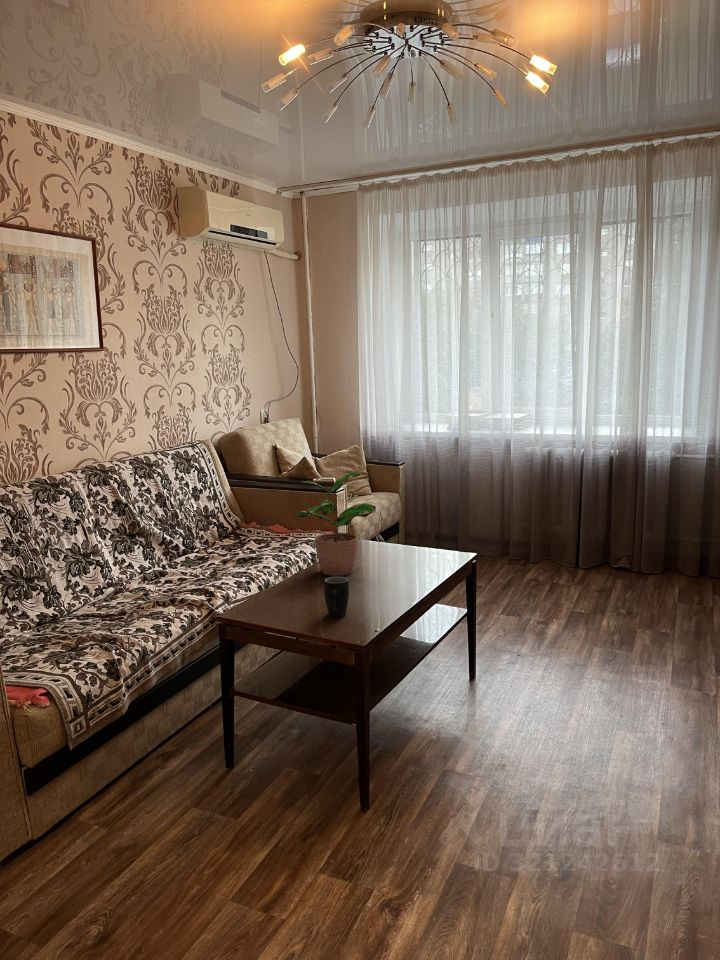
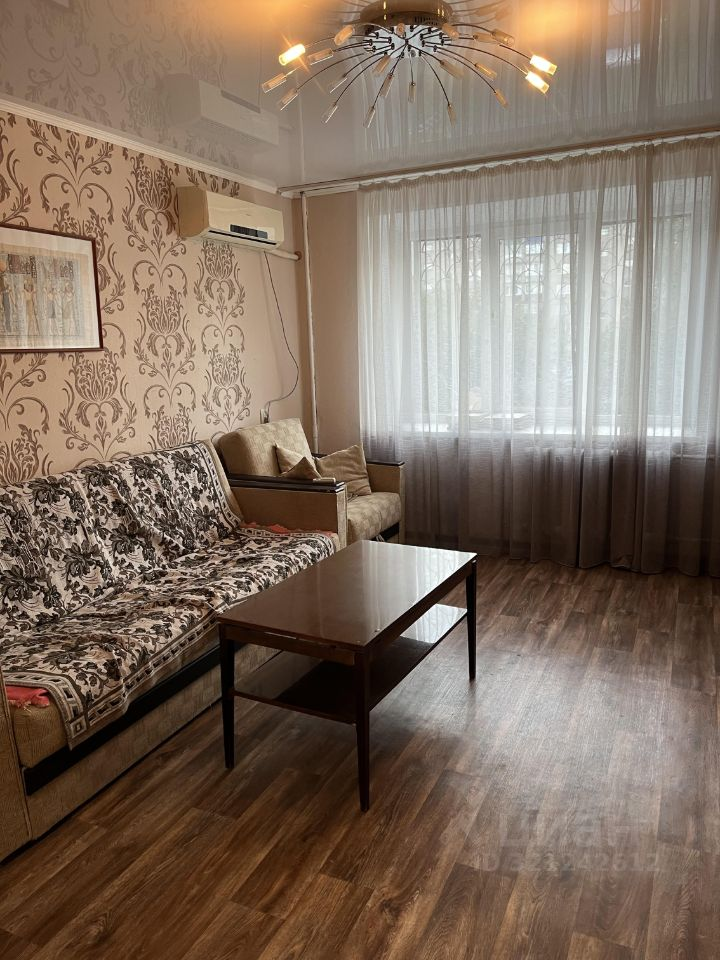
- potted plant [292,471,377,577]
- mug [323,576,350,618]
